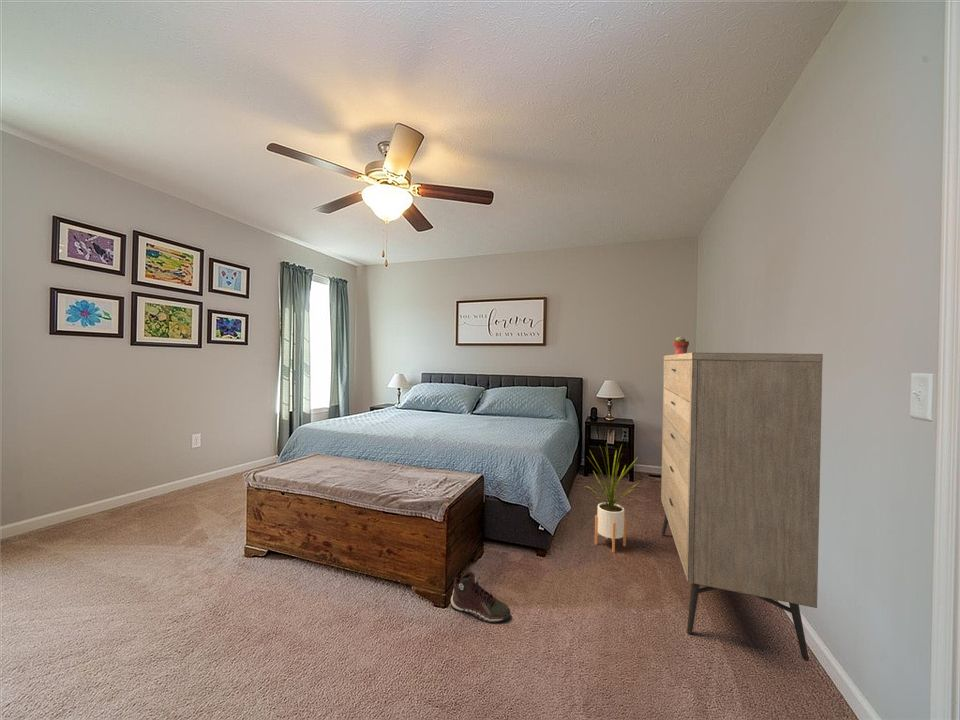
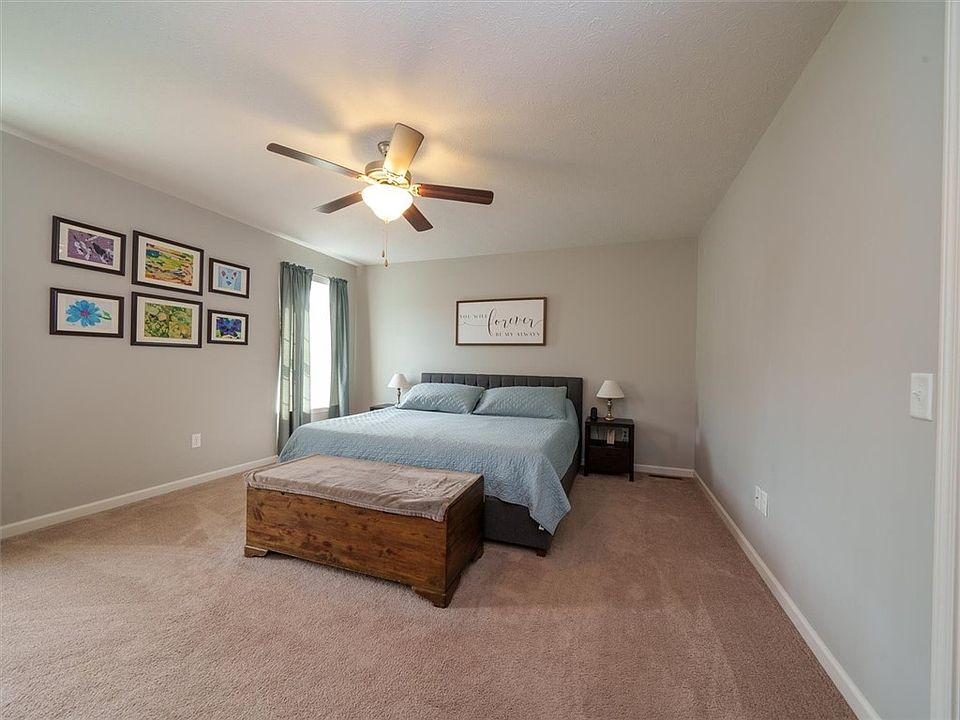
- dresser [660,352,824,662]
- potted succulent [672,335,690,355]
- house plant [583,442,639,554]
- sneaker [450,570,511,624]
